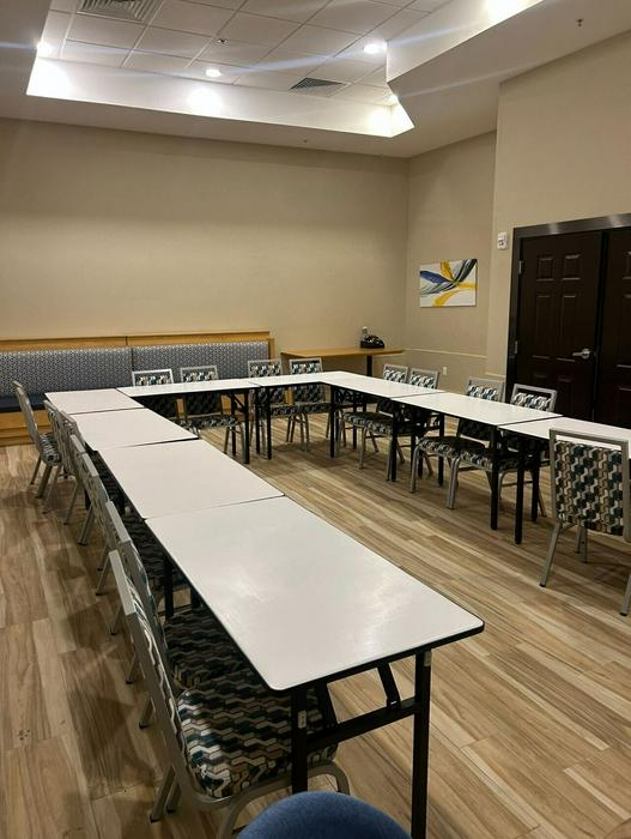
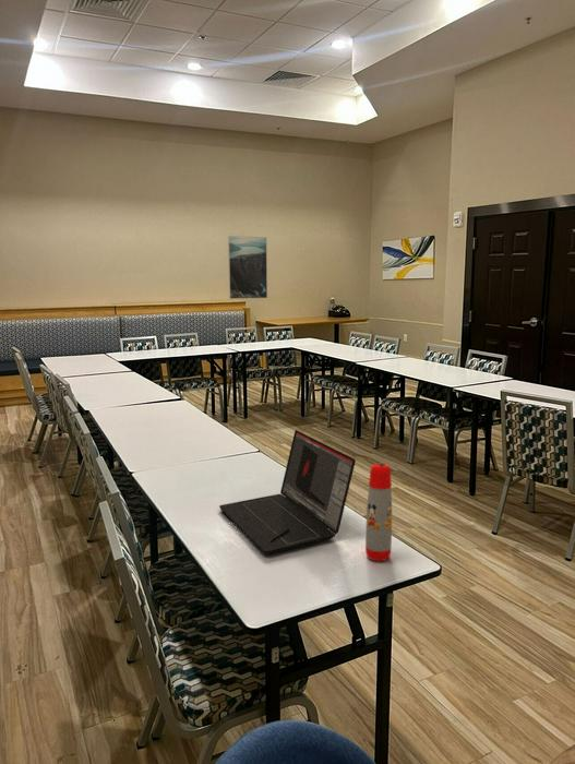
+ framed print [227,235,268,300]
+ water bottle [364,463,393,562]
+ laptop [218,429,357,556]
